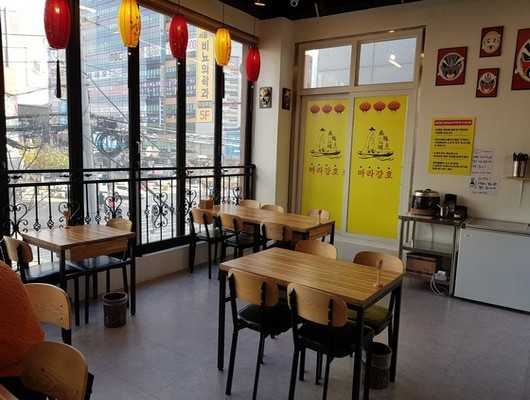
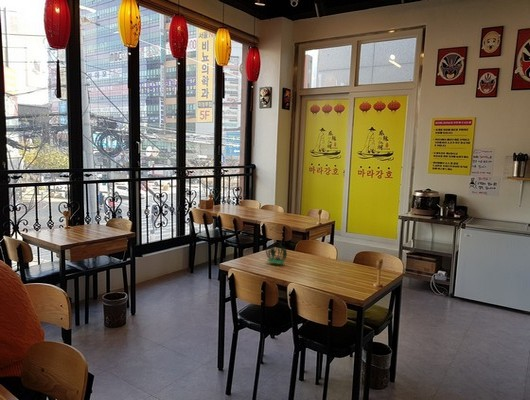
+ succulent plant [265,240,288,265]
